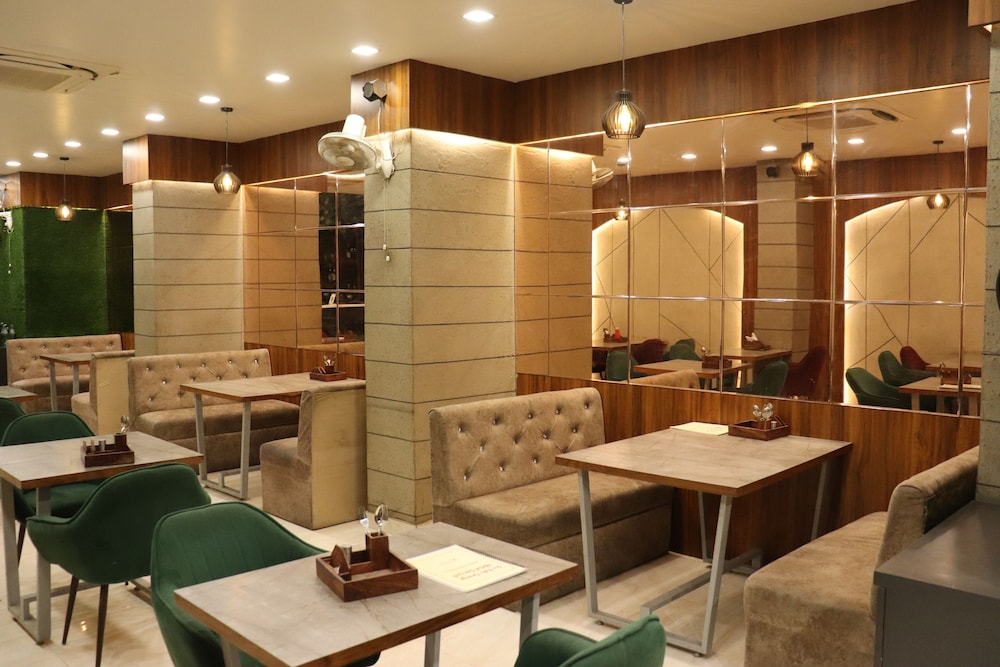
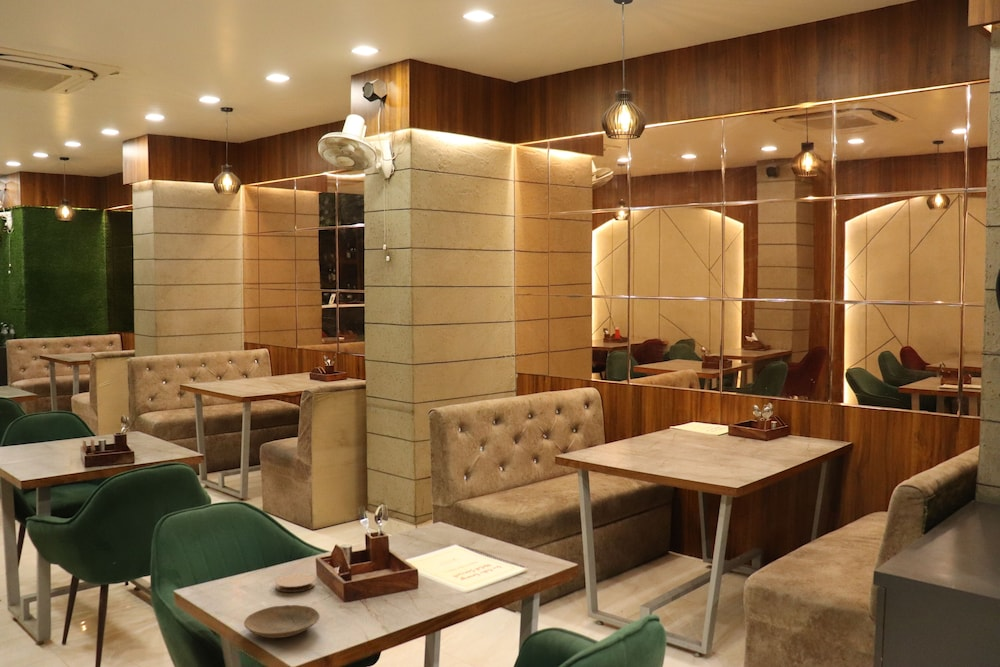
+ coaster [275,573,316,593]
+ plate [243,604,321,639]
